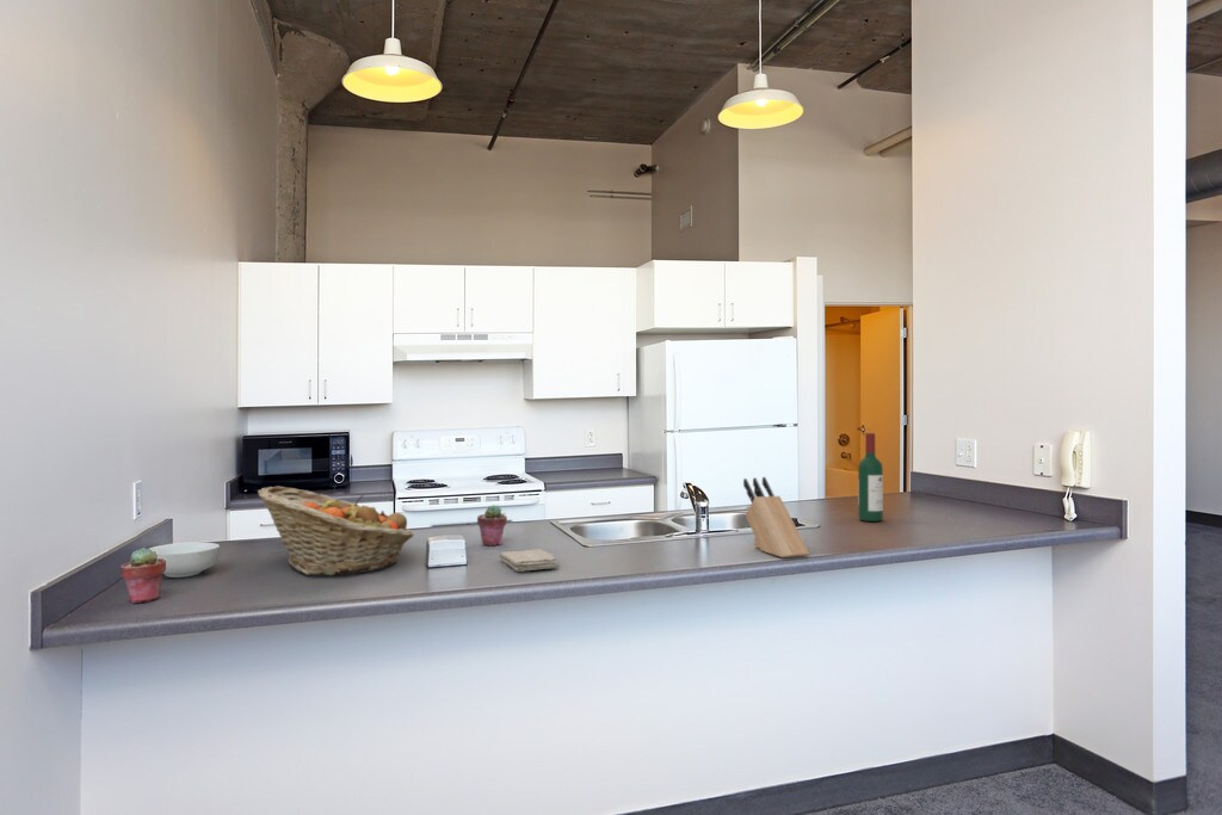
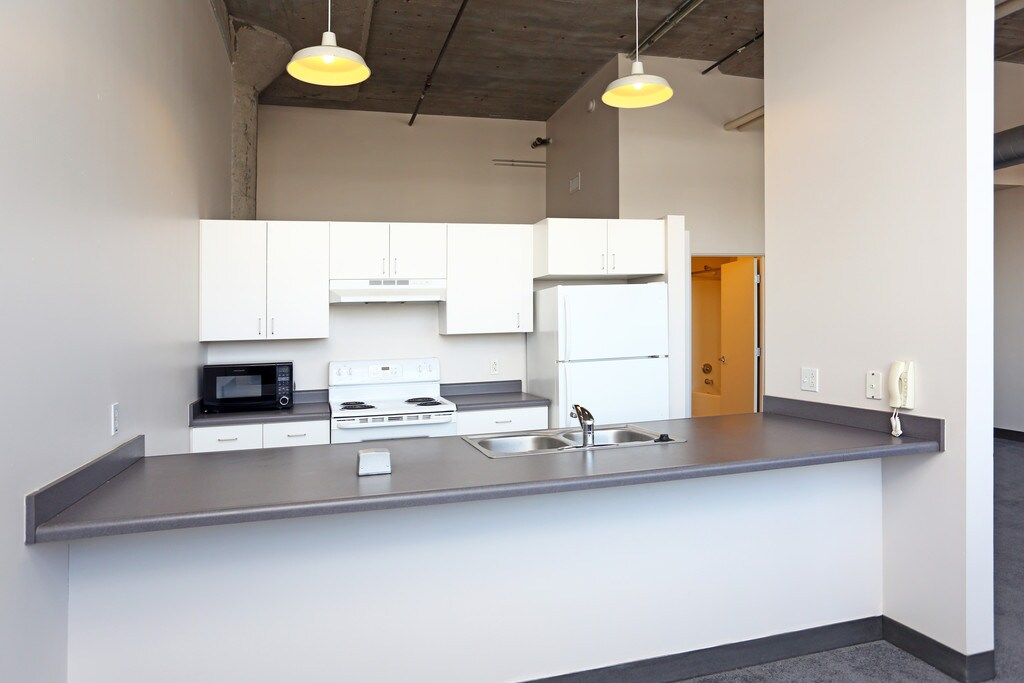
- wine bottle [857,432,884,523]
- cereal bowl [148,542,221,579]
- washcloth [498,548,558,573]
- fruit basket [257,484,415,576]
- potted succulent [119,547,166,604]
- potted succulent [476,504,508,547]
- knife block [742,476,810,558]
